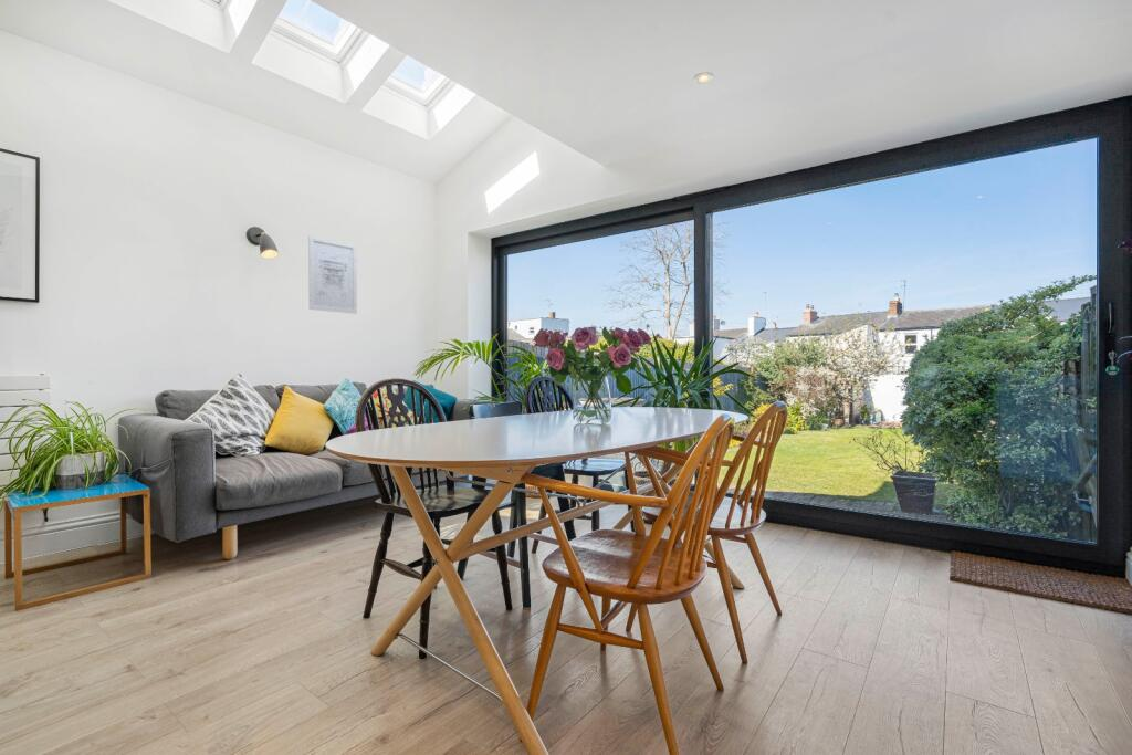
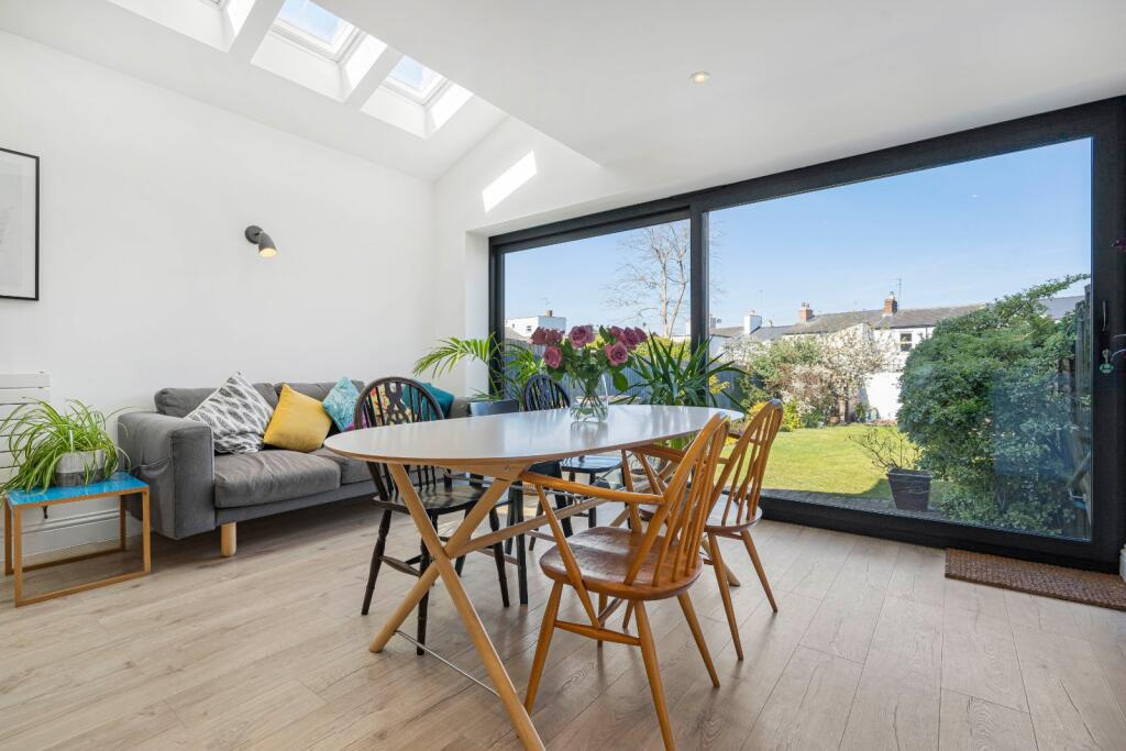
- wall art [307,234,358,315]
